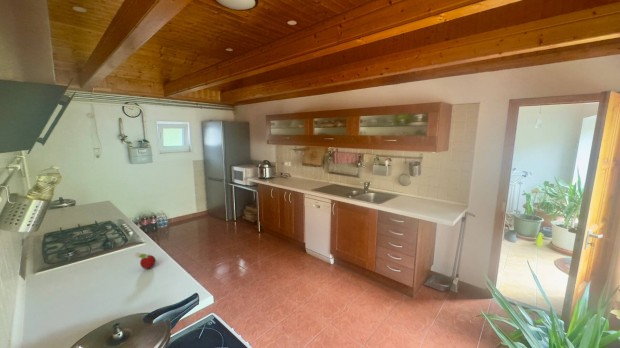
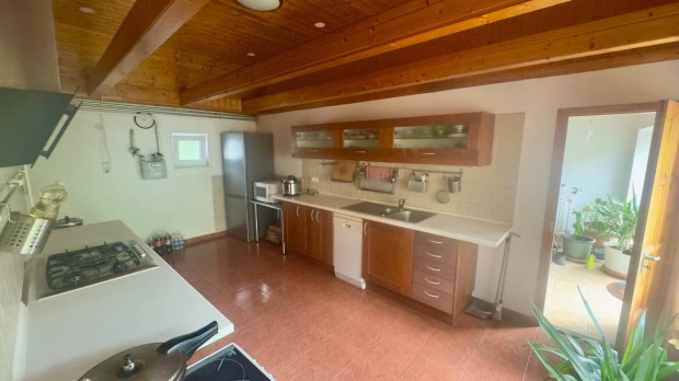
- fruit [133,252,157,270]
